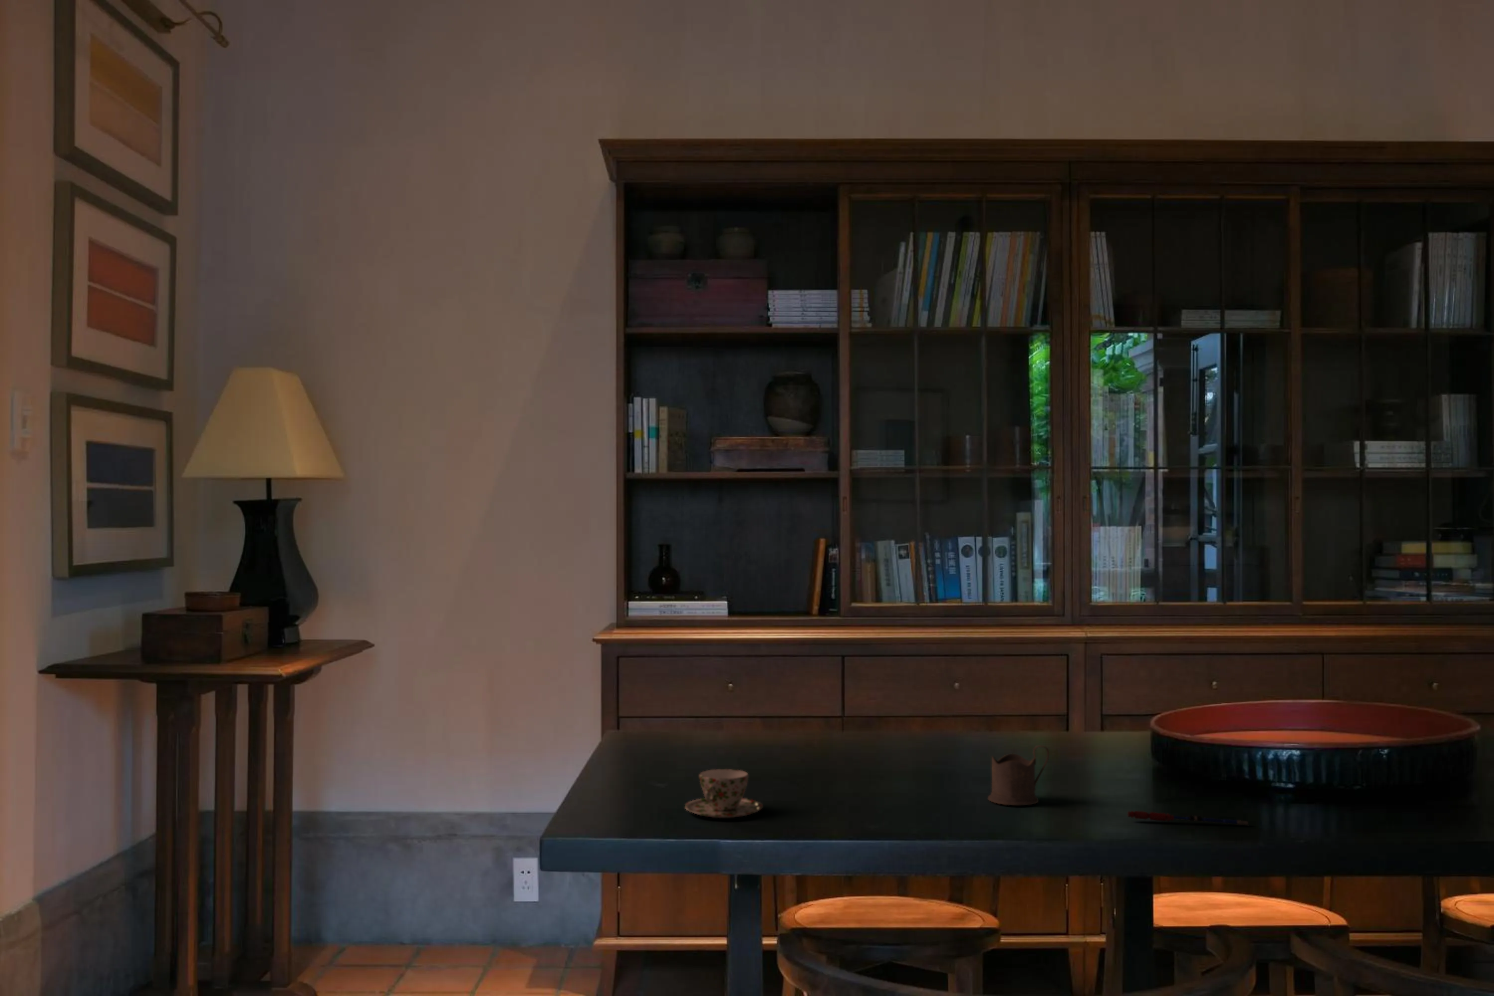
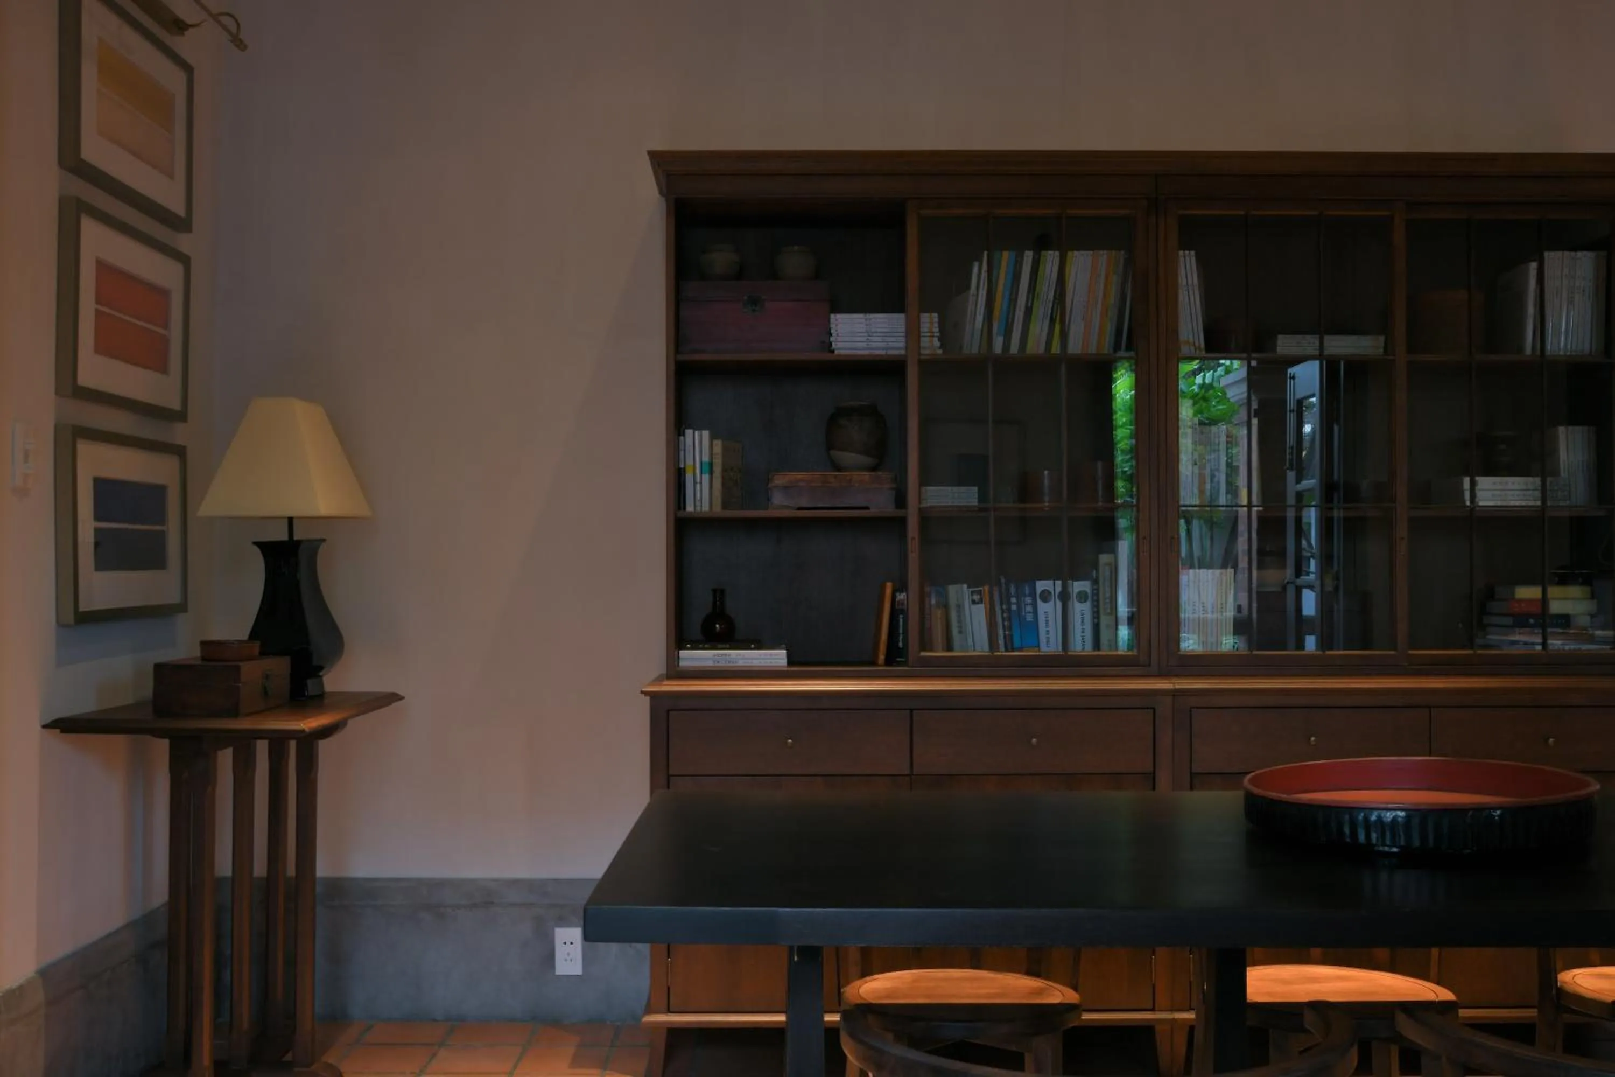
- teacup [685,768,764,818]
- pen [1127,810,1249,826]
- tea glass holder [987,745,1049,806]
